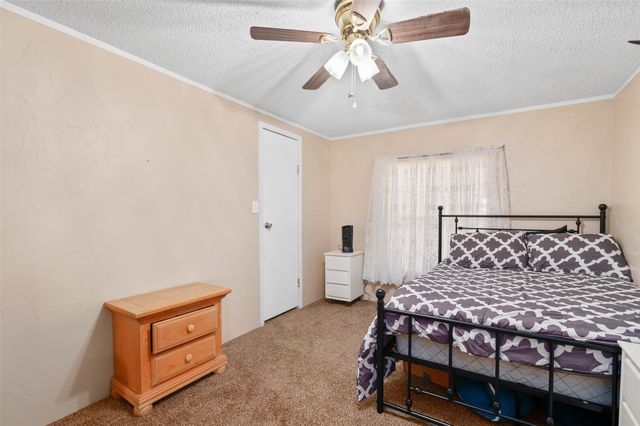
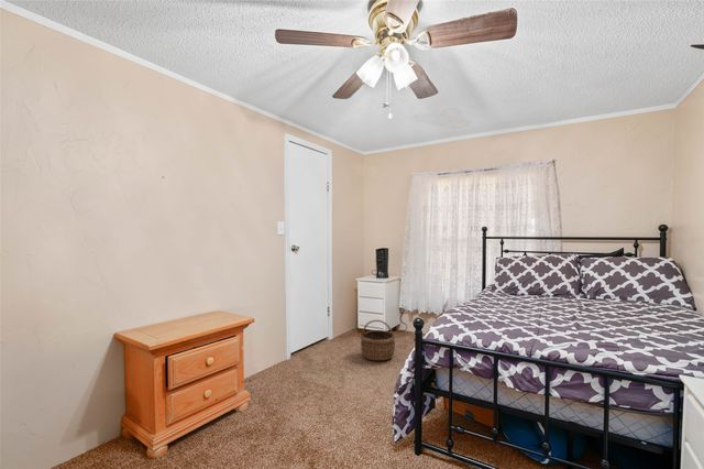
+ wicker basket [360,319,396,361]
